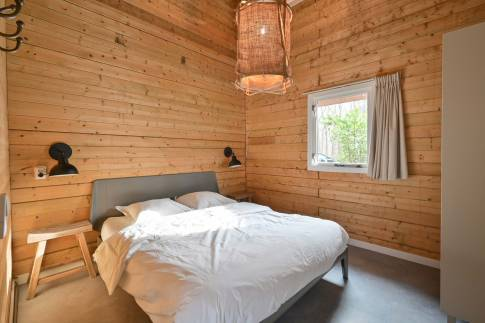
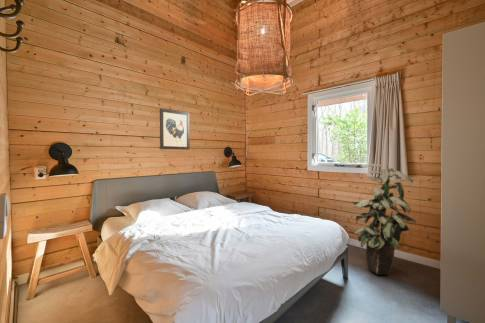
+ indoor plant [351,163,417,276]
+ wall art [159,107,191,151]
